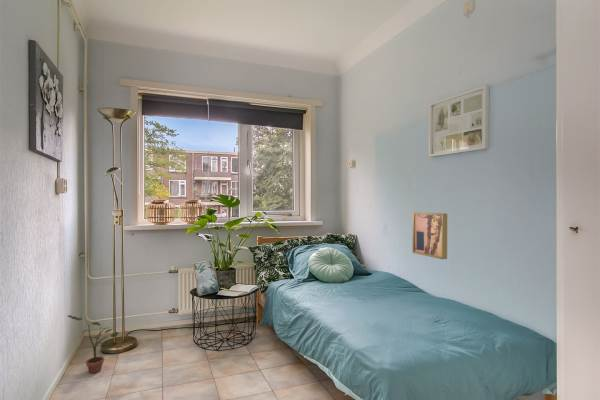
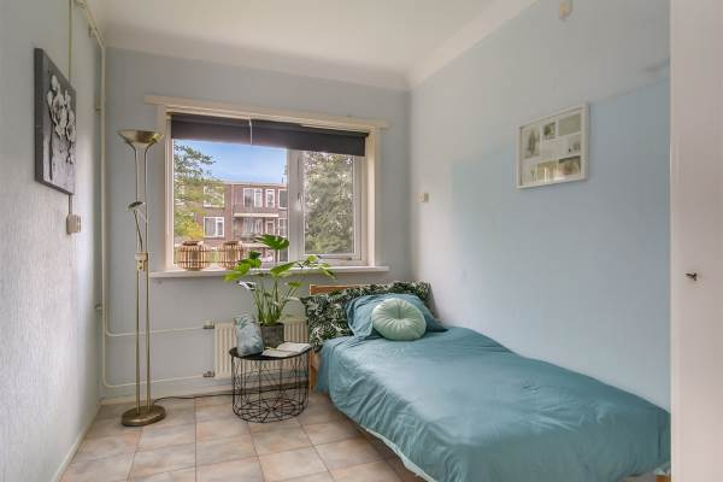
- potted plant [67,314,120,374]
- wall art [412,211,448,260]
